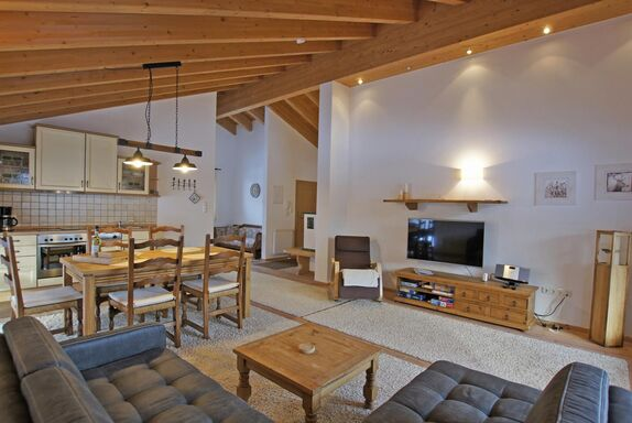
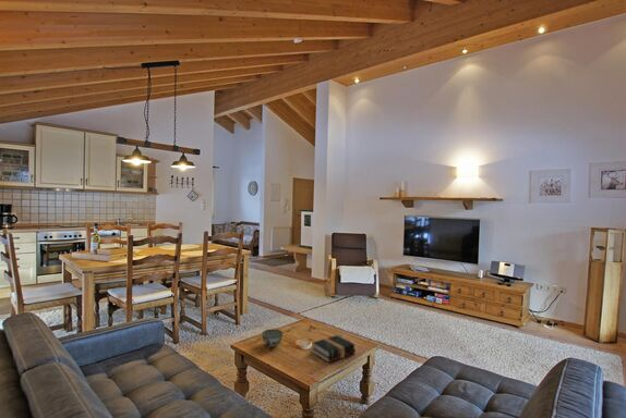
+ hardback book [310,334,357,364]
+ bowl [261,328,284,348]
